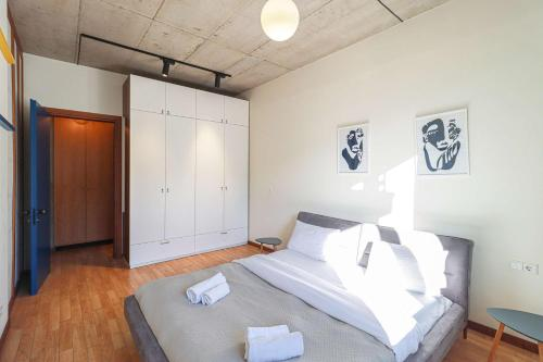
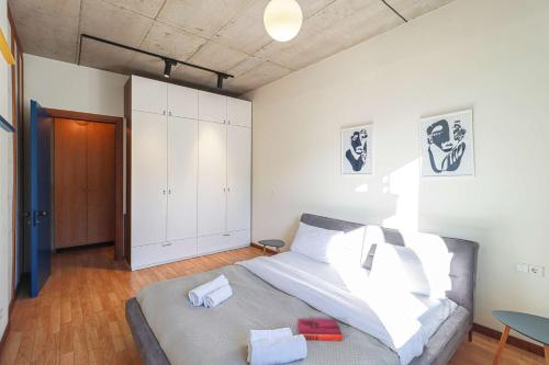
+ hardback book [298,318,344,342]
